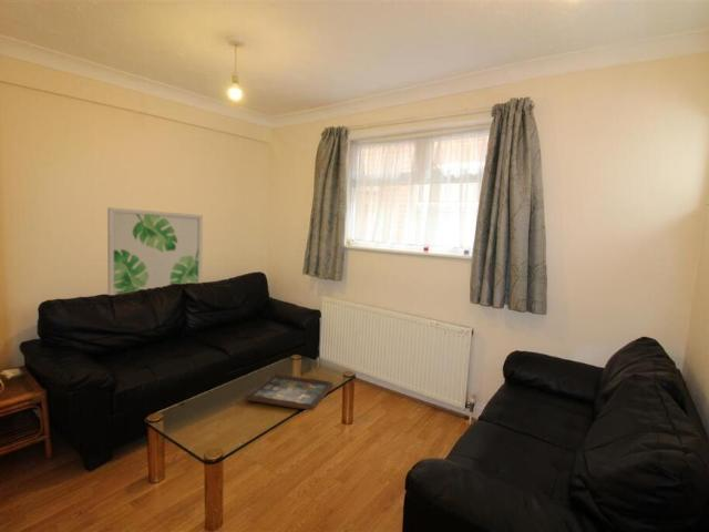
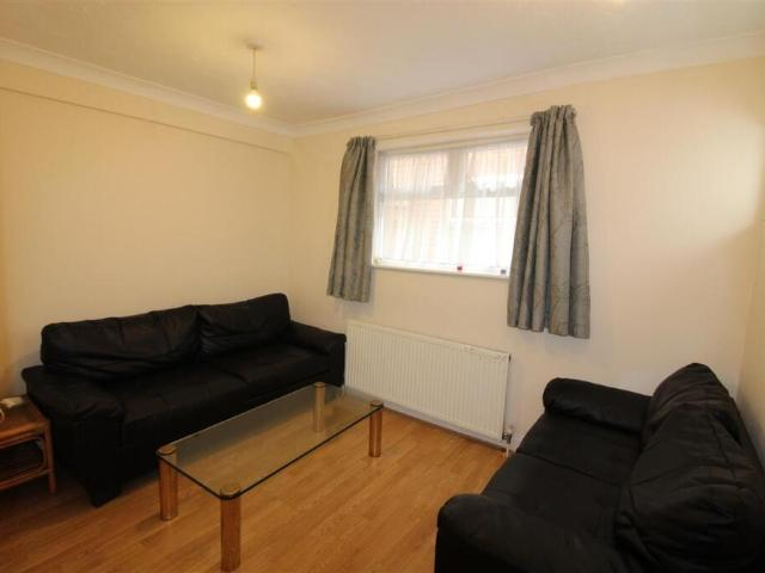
- wall art [106,206,204,296]
- decorative tray [243,372,333,411]
